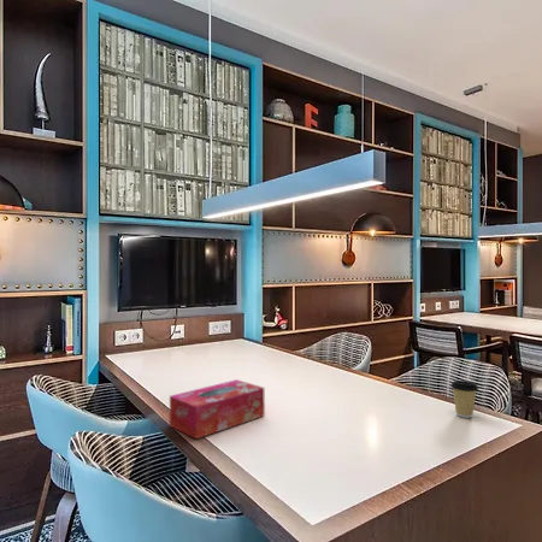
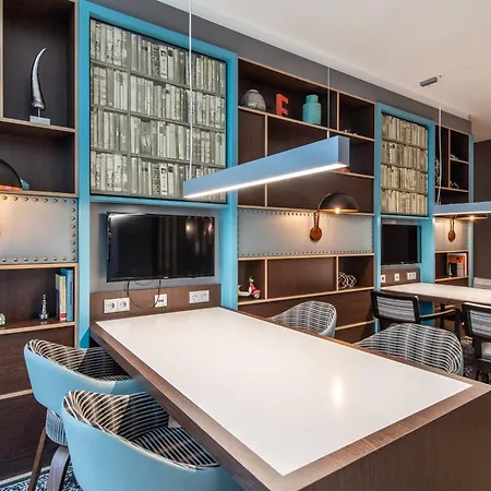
- coffee cup [449,379,479,419]
- tissue box [169,378,266,440]
